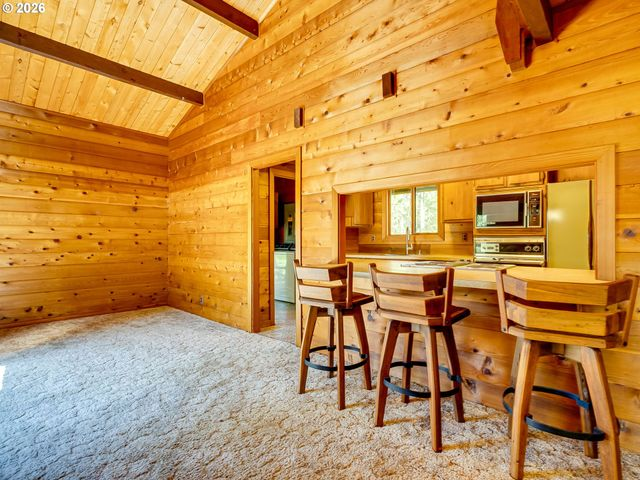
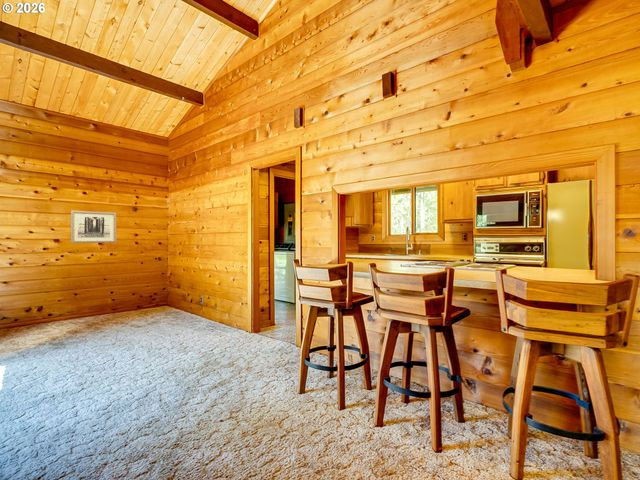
+ wall art [70,210,117,244]
